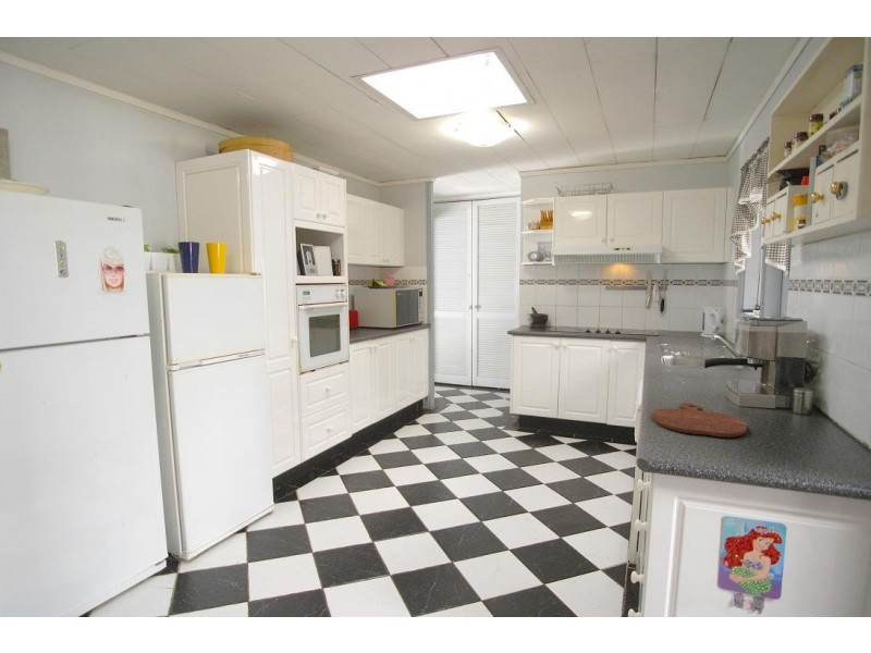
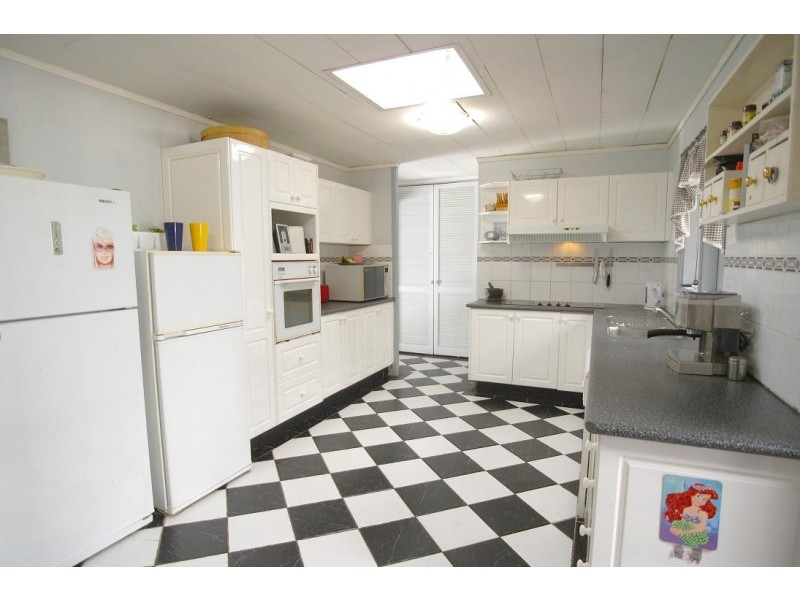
- cutting board [651,402,748,439]
